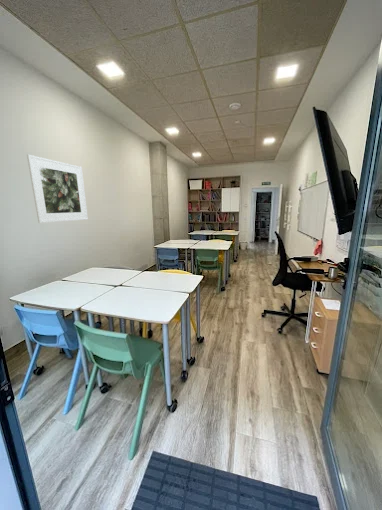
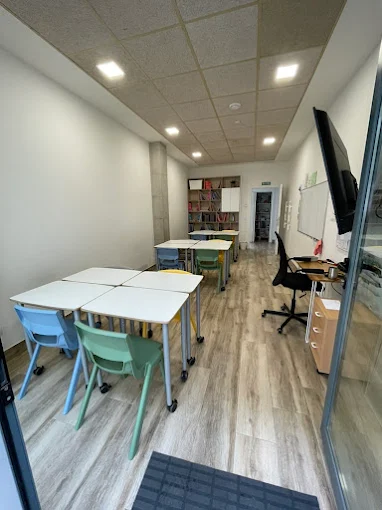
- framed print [26,154,89,224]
